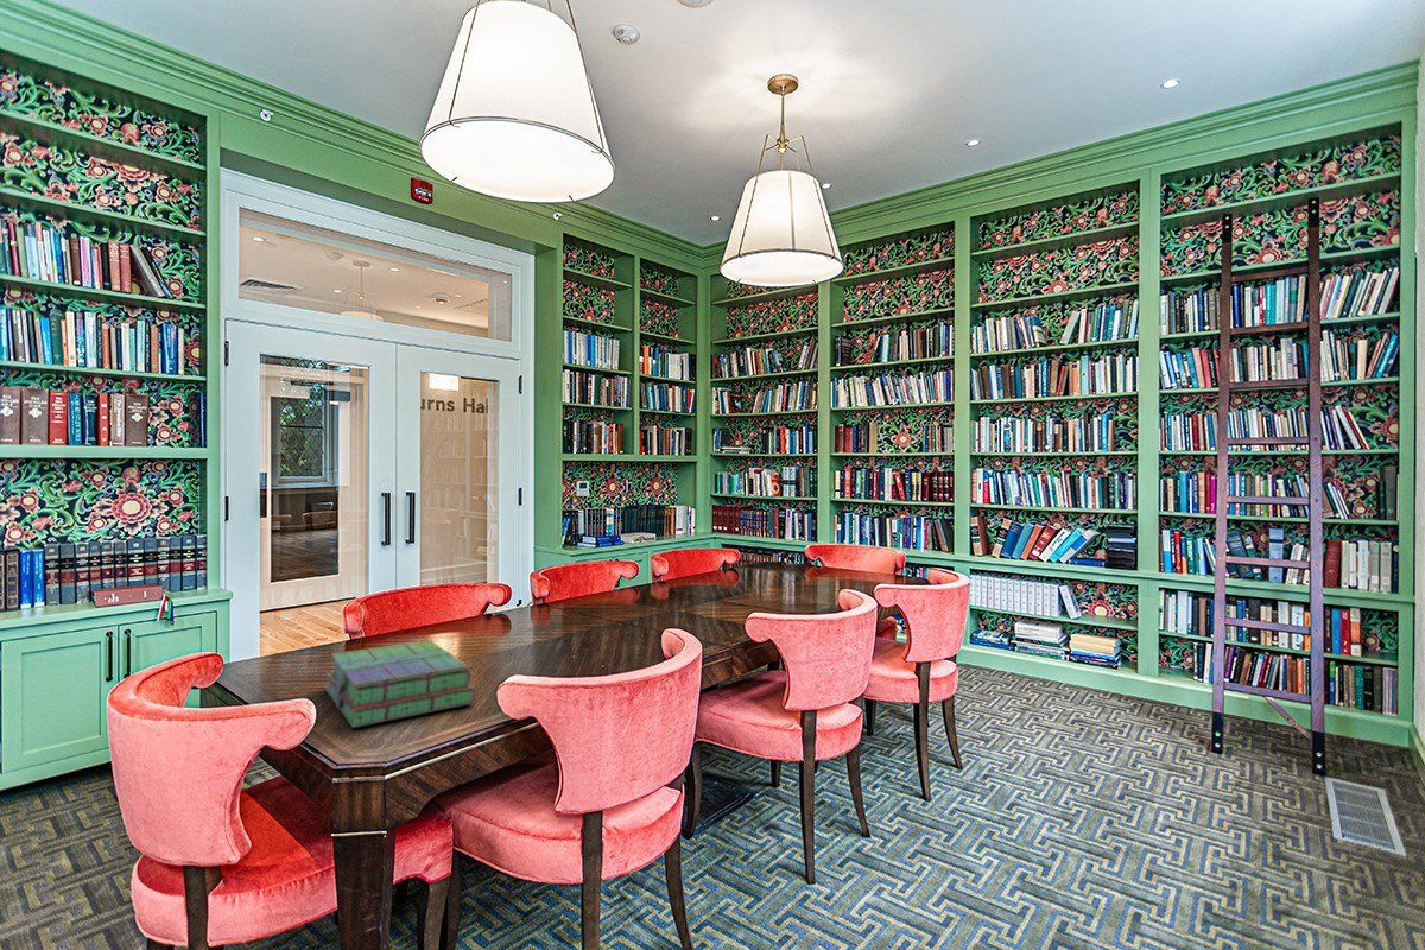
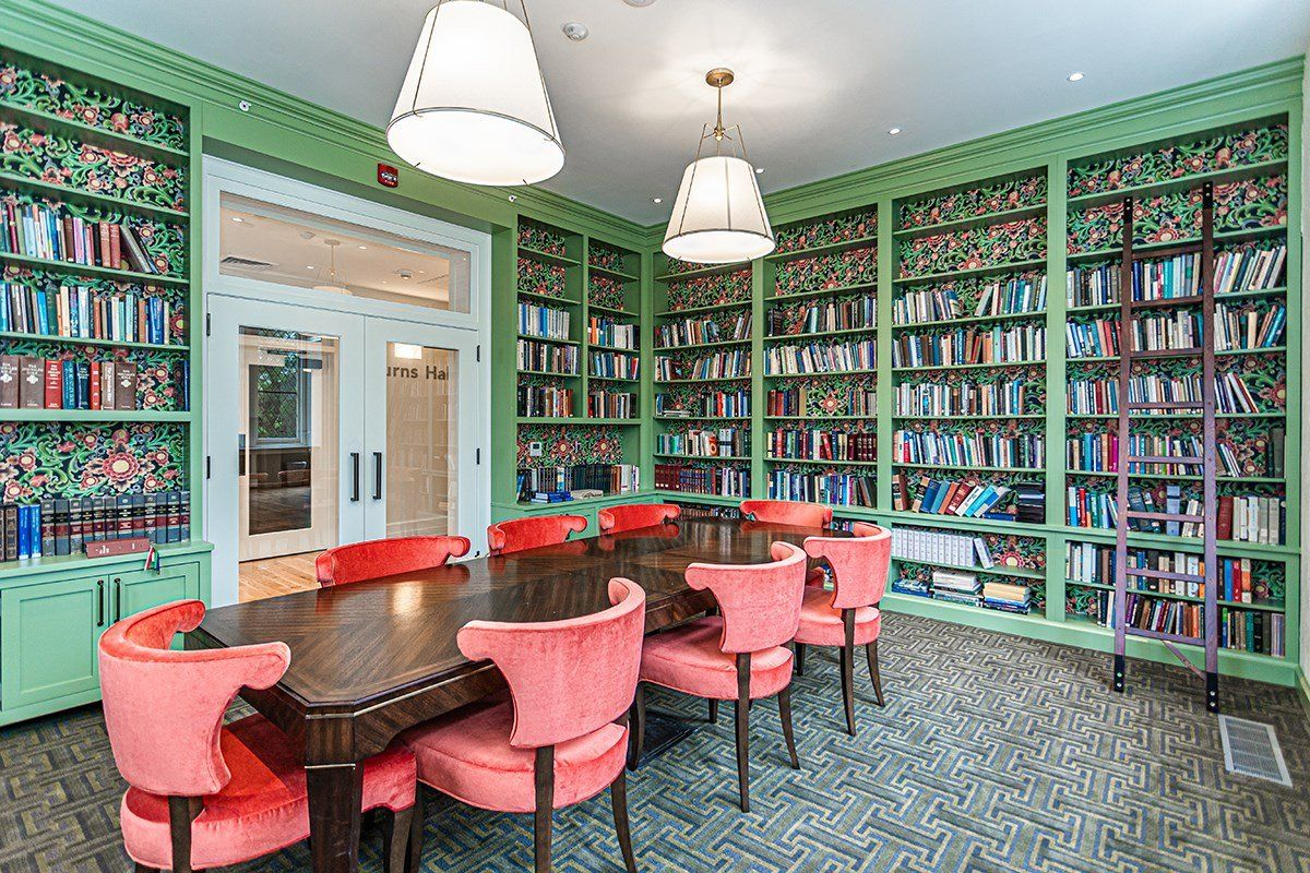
- stack of books [324,639,477,729]
